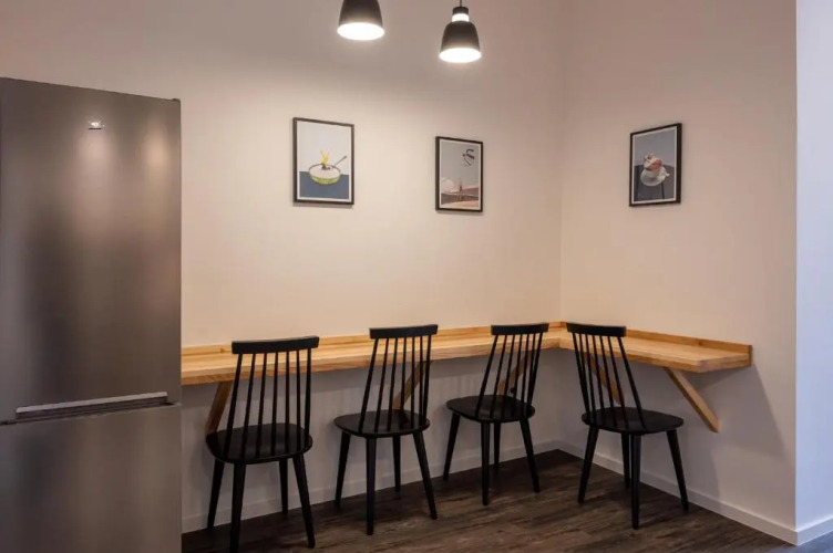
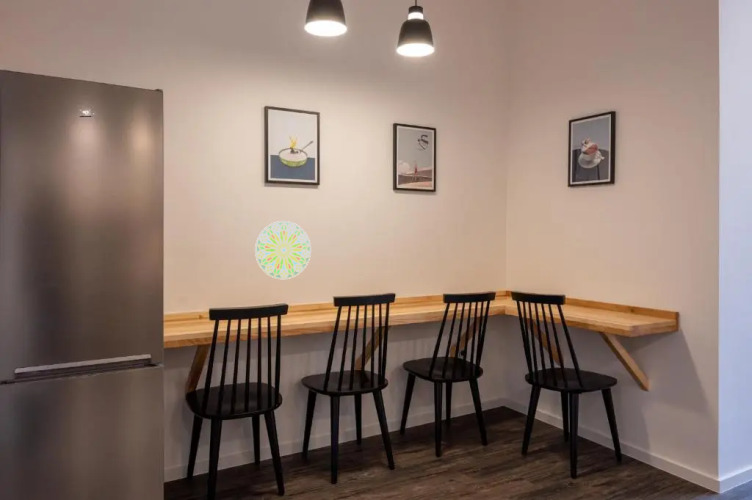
+ decorative plate [254,220,312,280]
